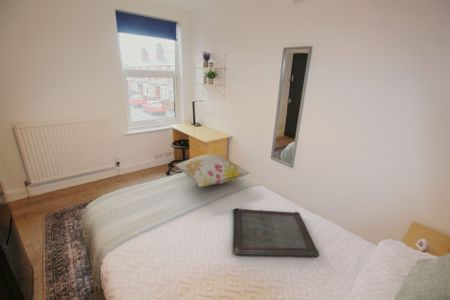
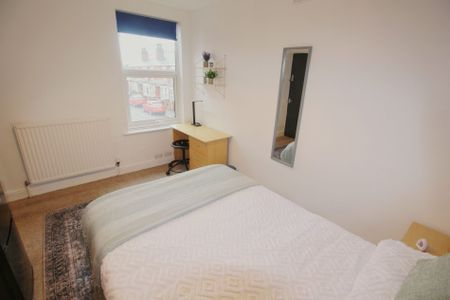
- decorative pillow [174,154,251,188]
- serving tray [232,207,320,258]
